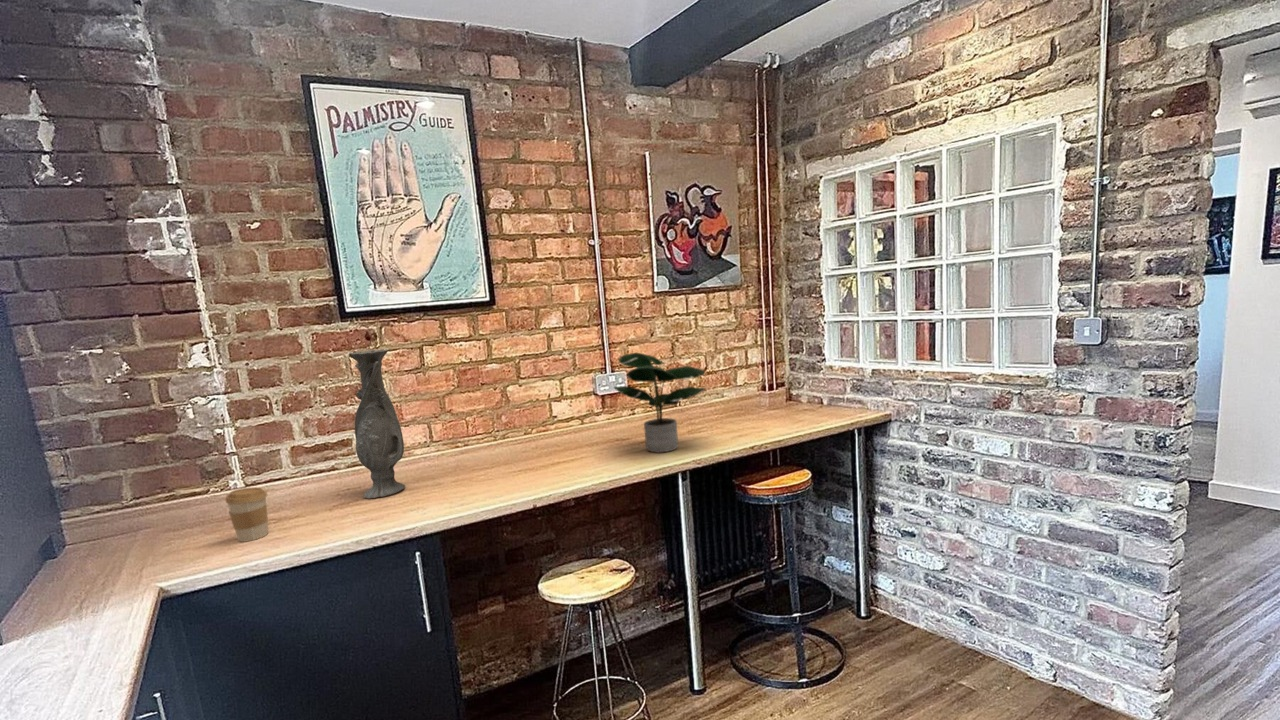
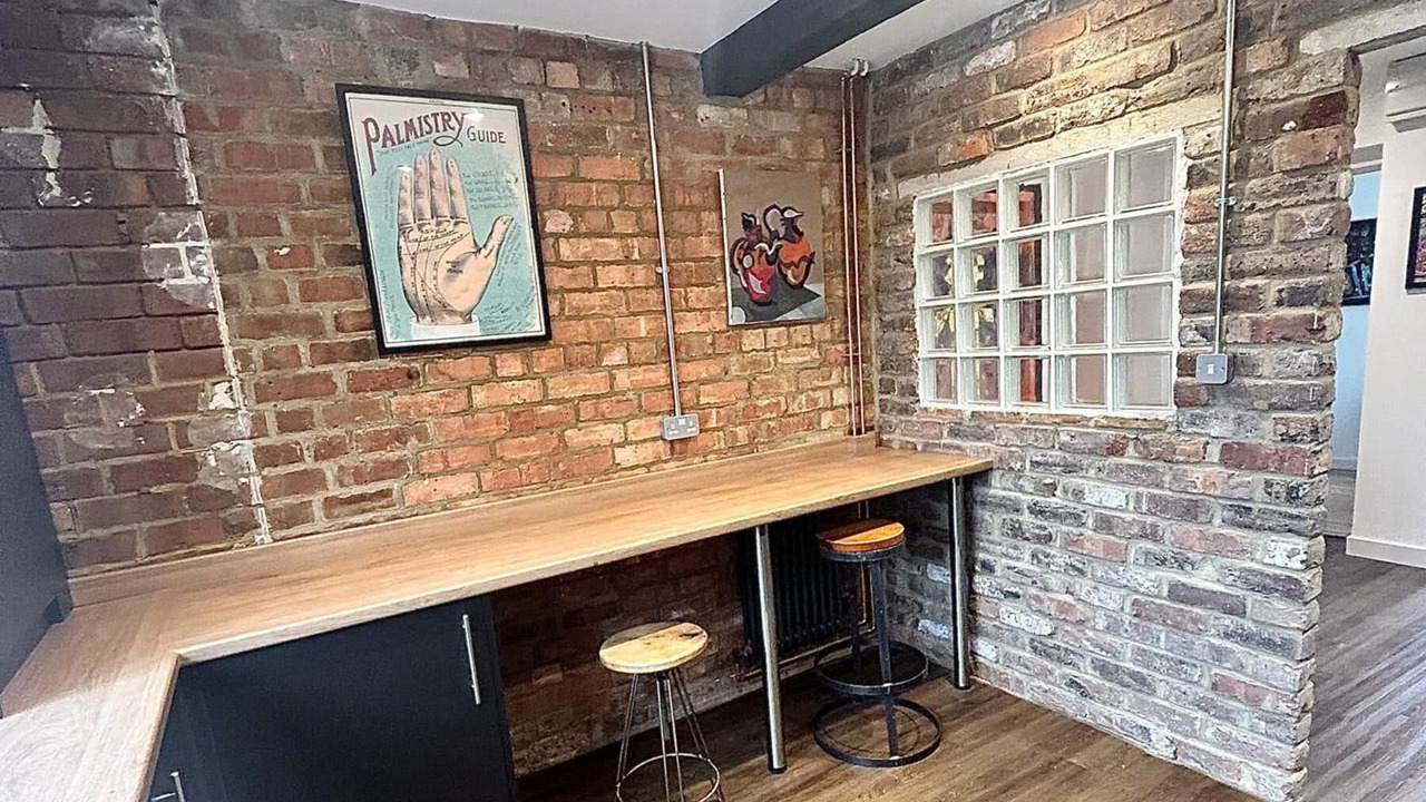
- potted plant [612,352,708,454]
- coffee cup [224,487,269,543]
- vase [348,348,407,499]
